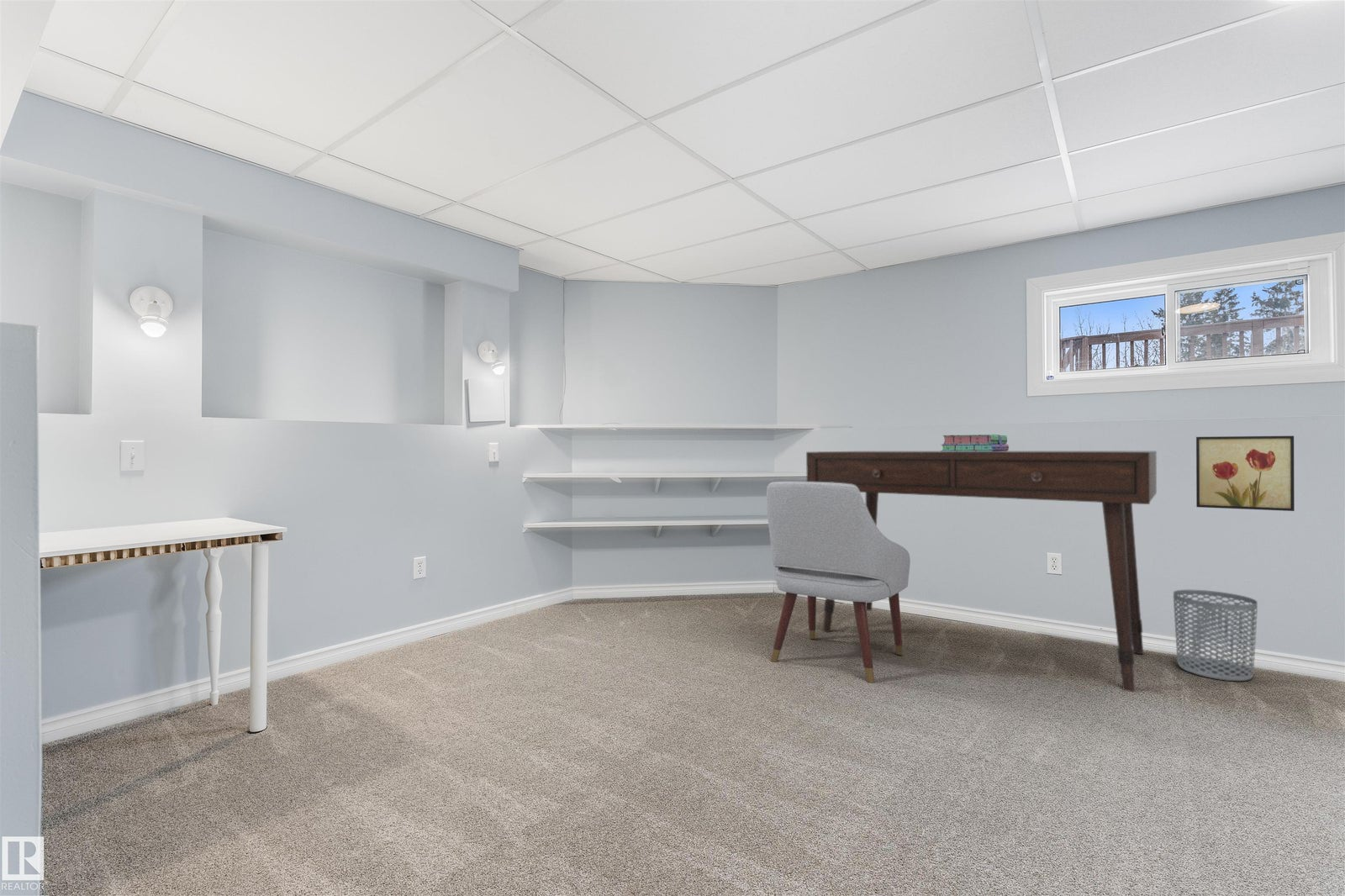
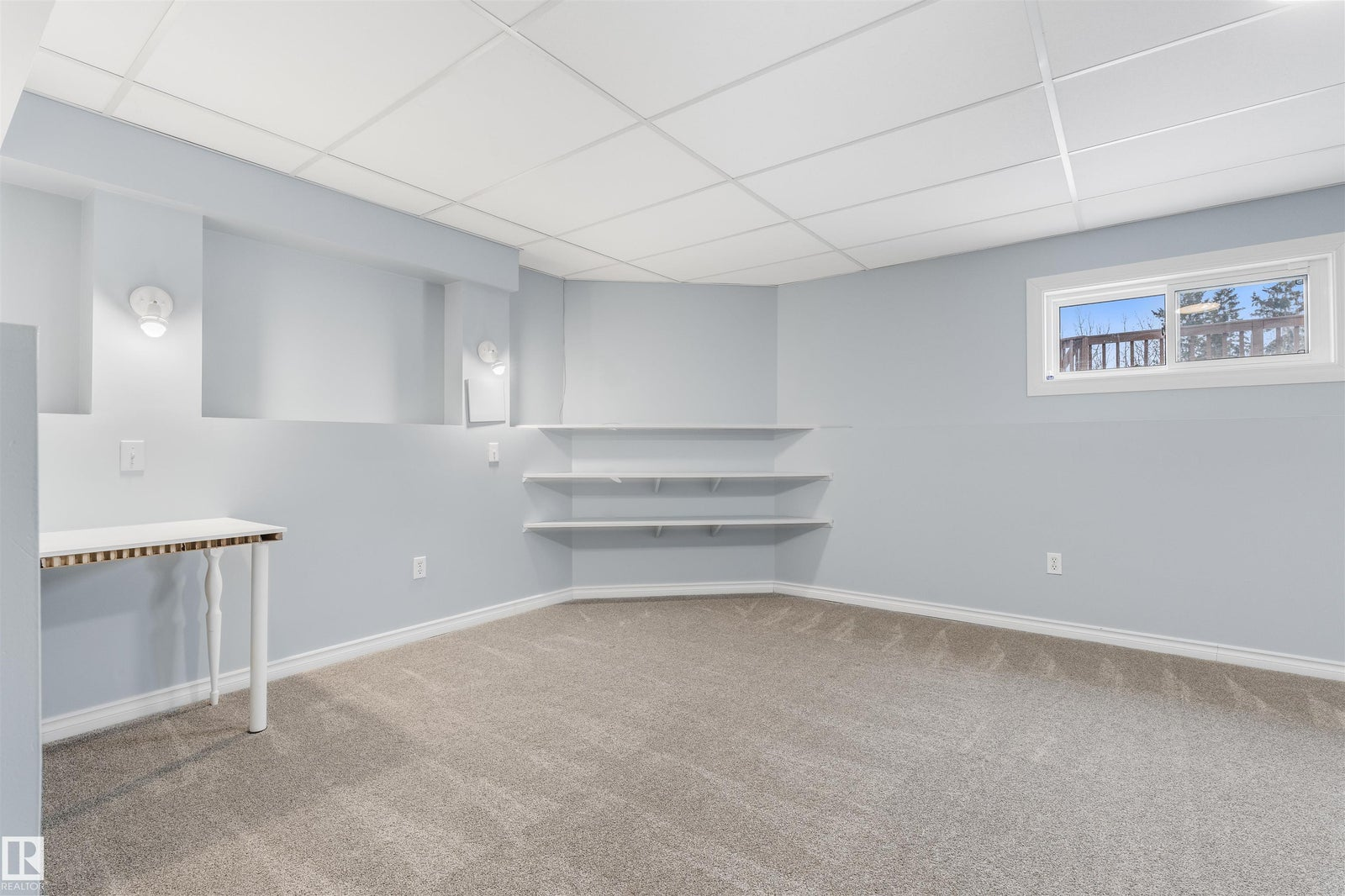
- stack of books [940,434,1010,451]
- waste bin [1173,589,1258,682]
- wall art [1195,435,1295,512]
- desk [805,451,1158,693]
- chair [766,481,911,683]
